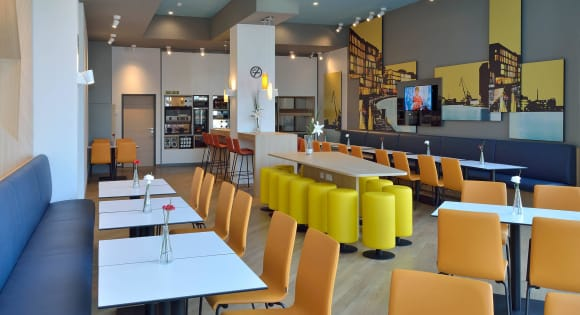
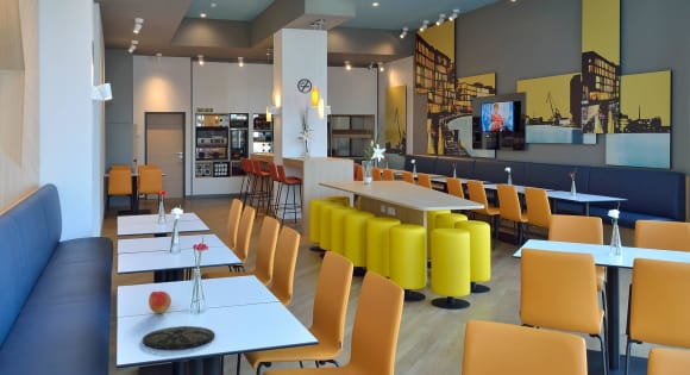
+ plate [142,325,217,350]
+ apple [148,290,172,314]
